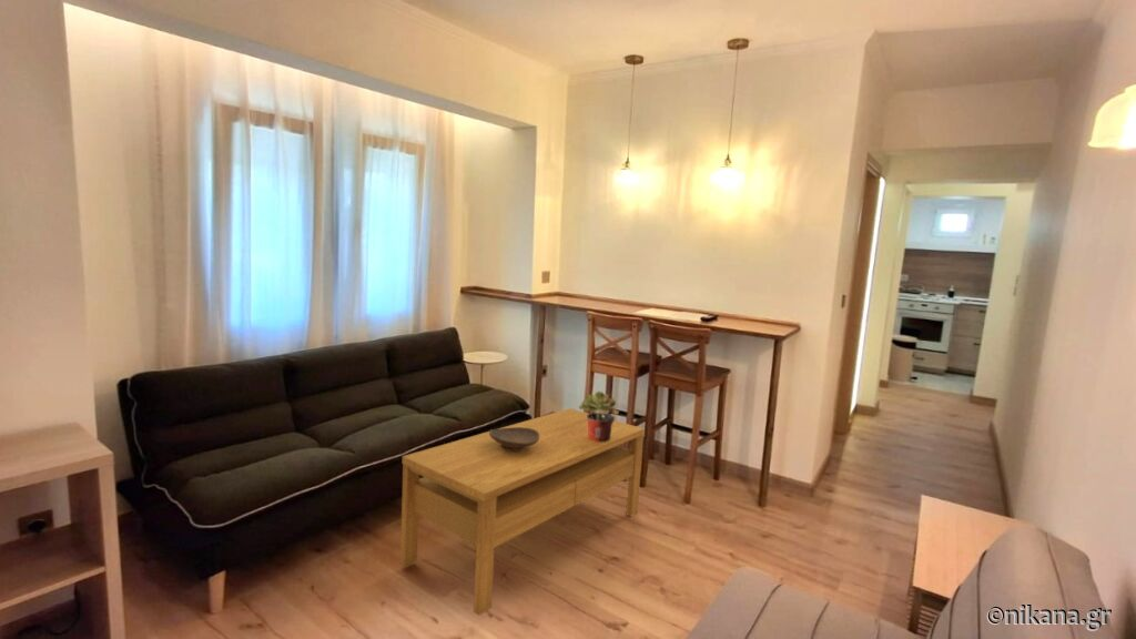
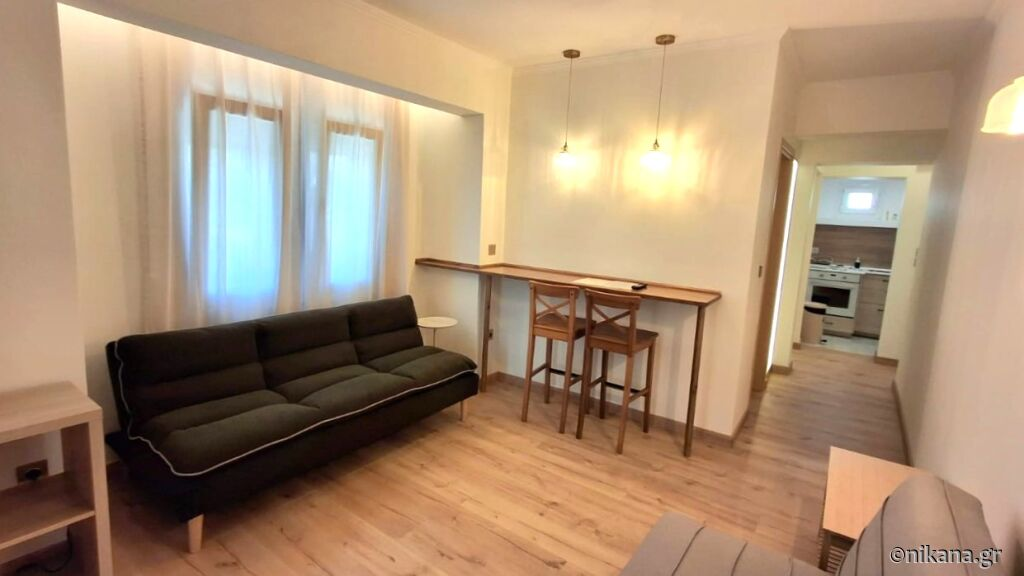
- potted plant [578,390,620,442]
- coffee table [399,407,646,617]
- decorative bowl [488,427,539,450]
